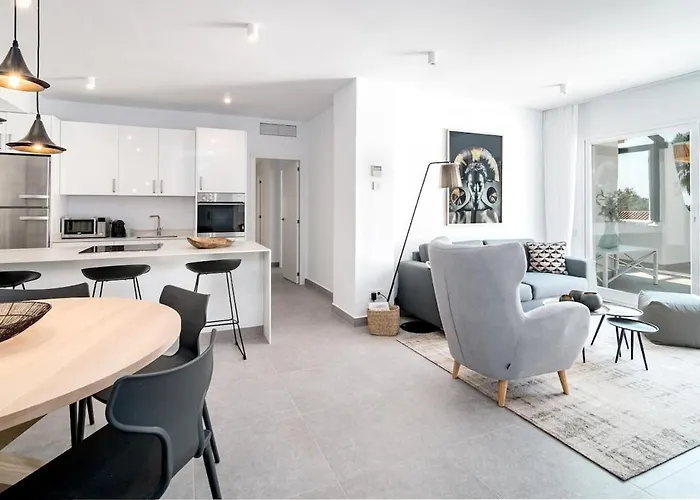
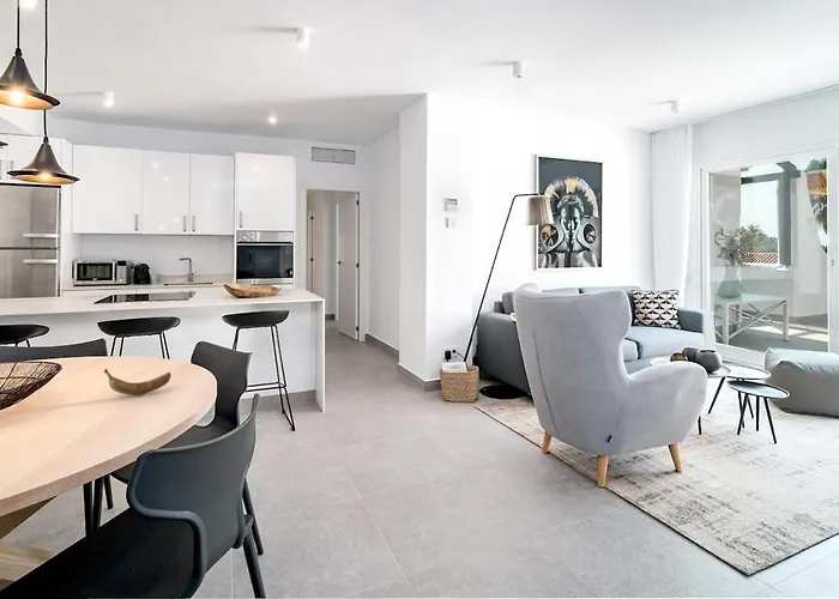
+ banana [103,368,173,397]
